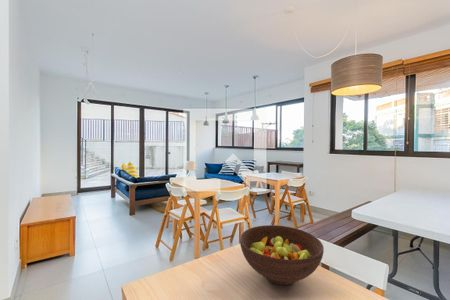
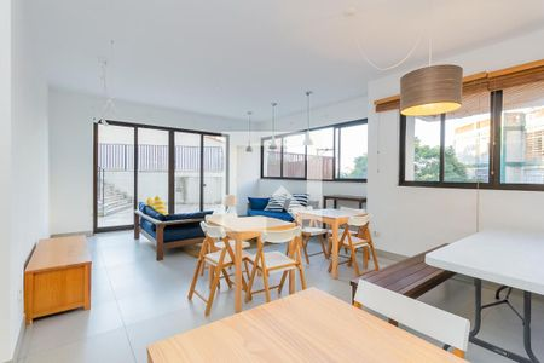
- fruit bowl [239,224,325,286]
